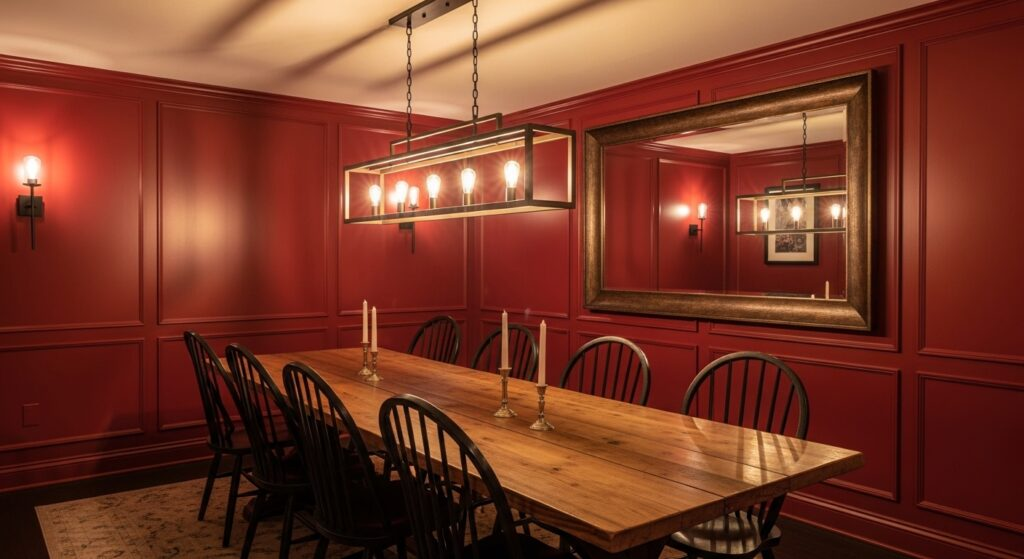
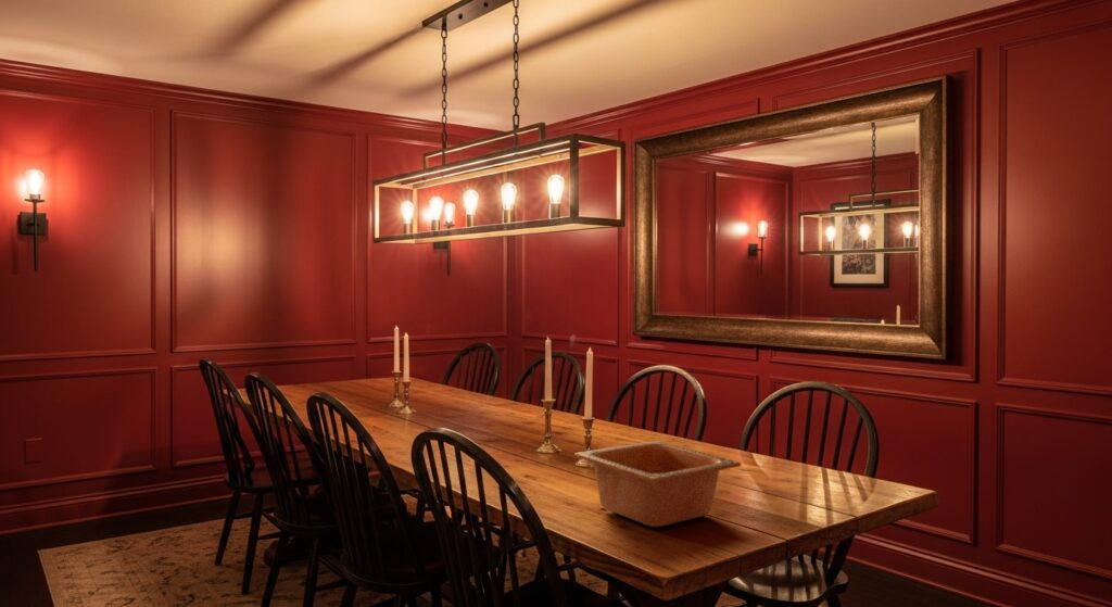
+ serving bowl [573,440,742,528]
